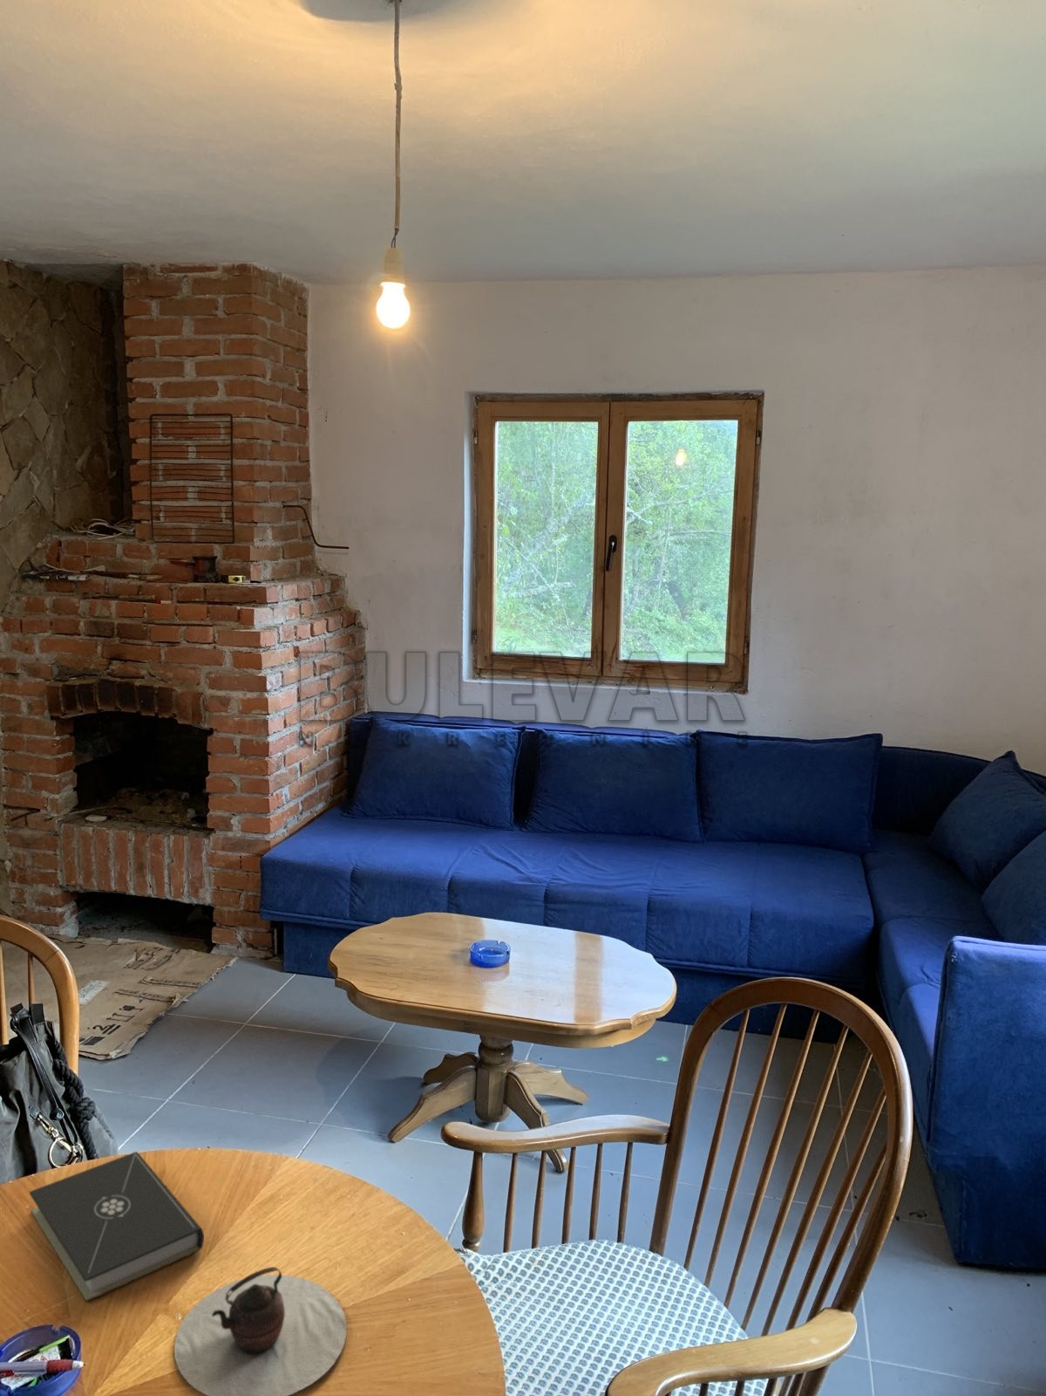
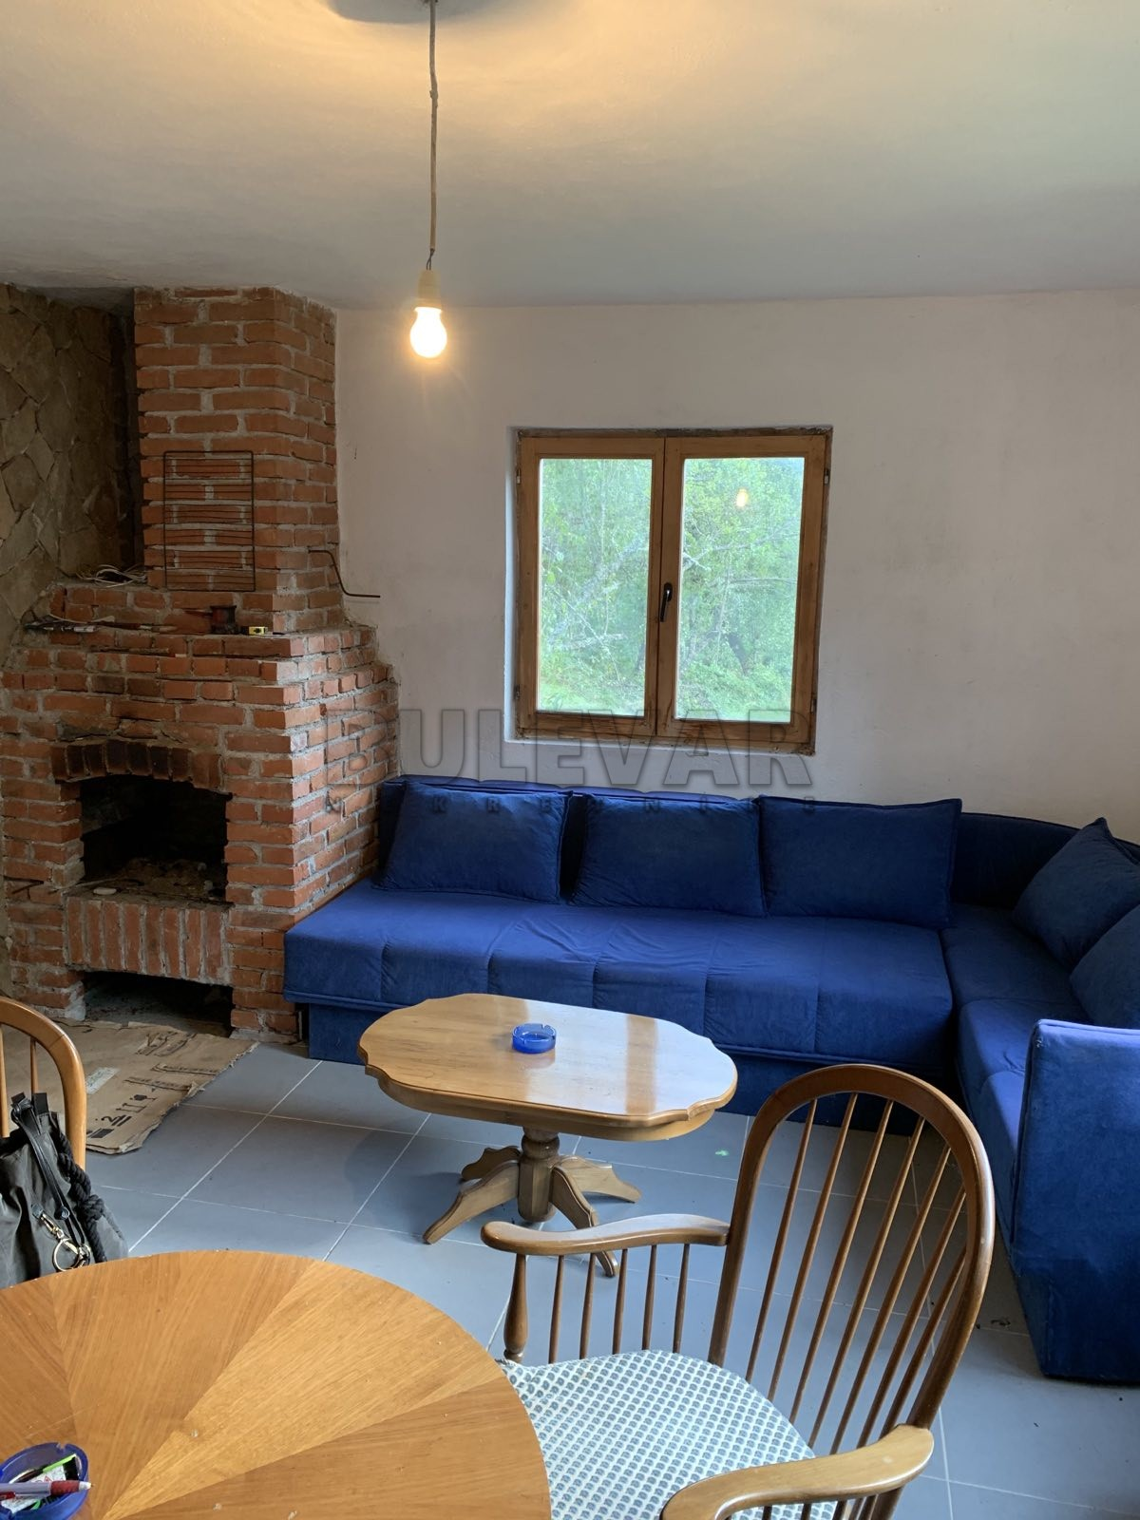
- teapot [174,1266,348,1396]
- book [29,1151,204,1303]
